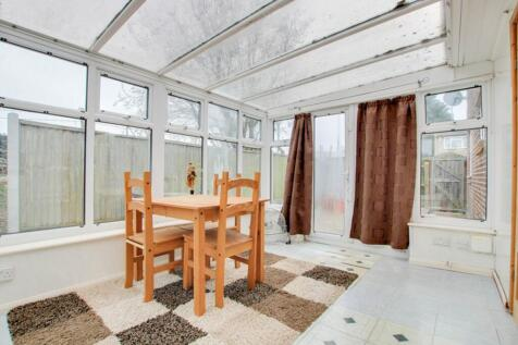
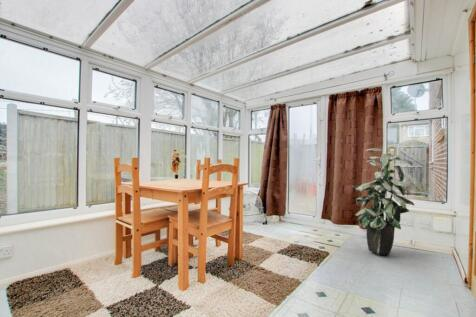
+ indoor plant [351,147,415,256]
